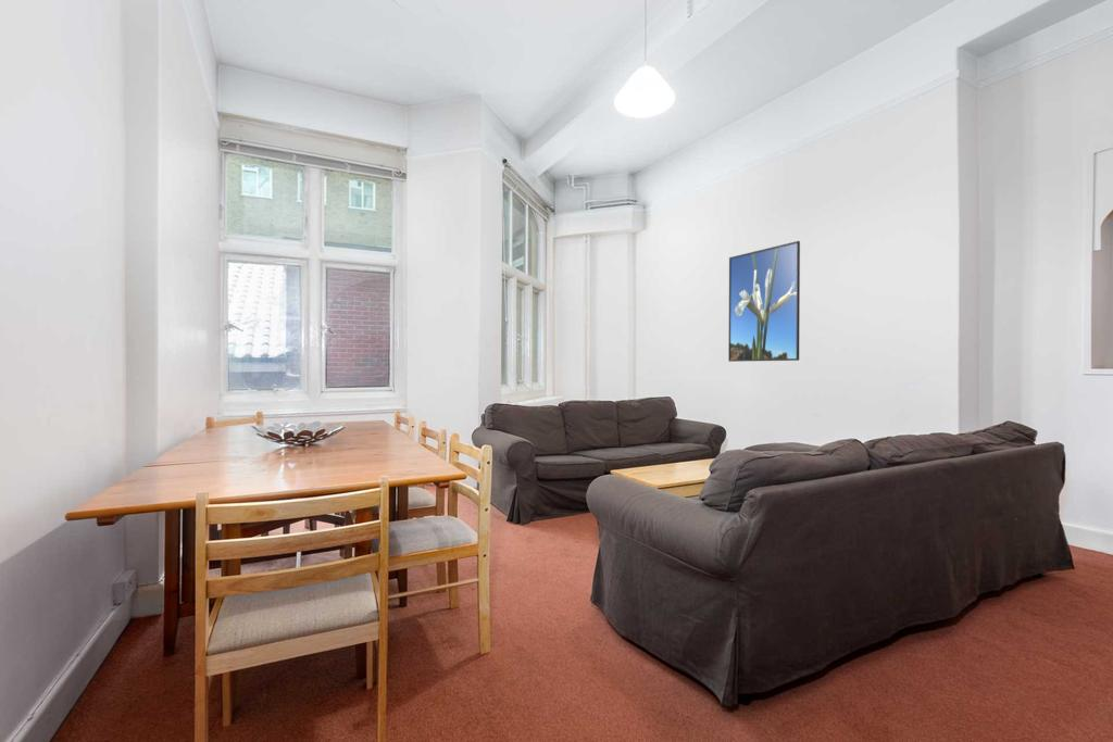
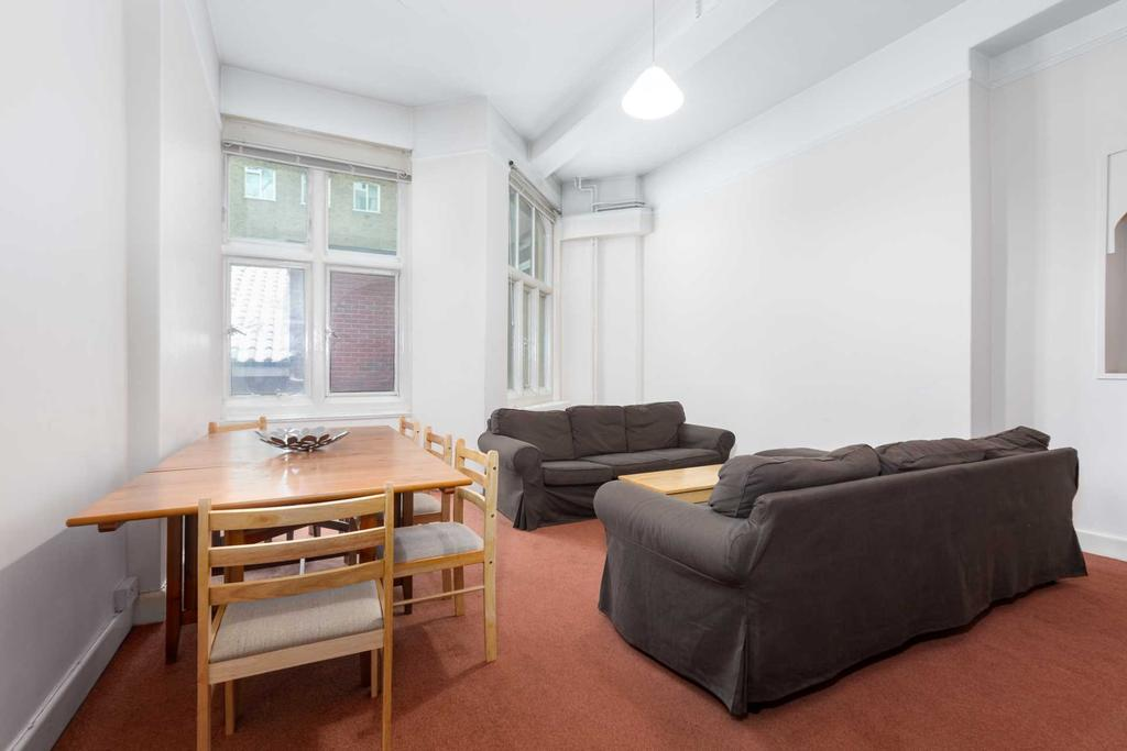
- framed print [727,240,801,363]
